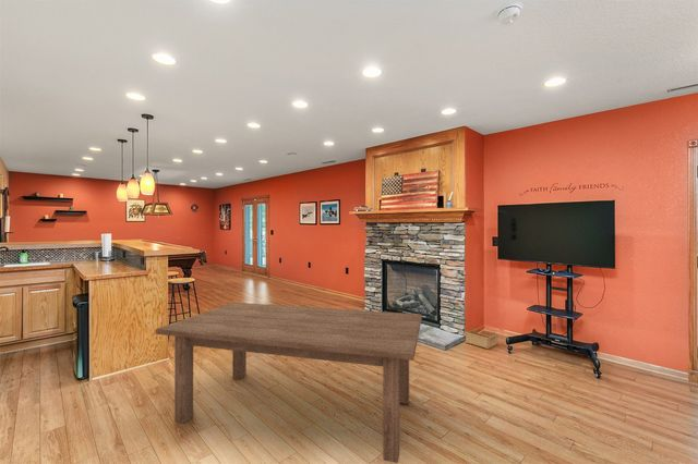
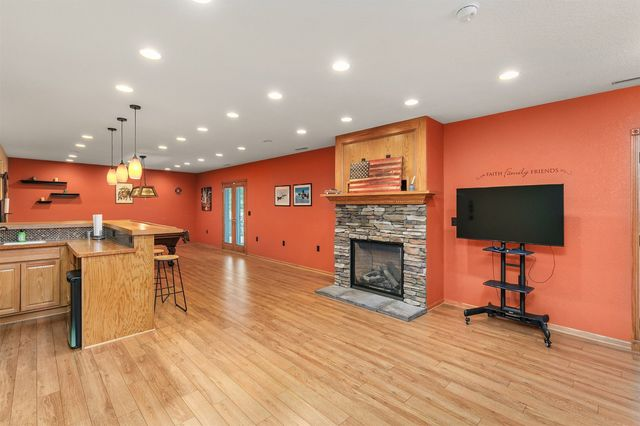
- dining table [154,302,423,464]
- storage bin [464,327,500,350]
